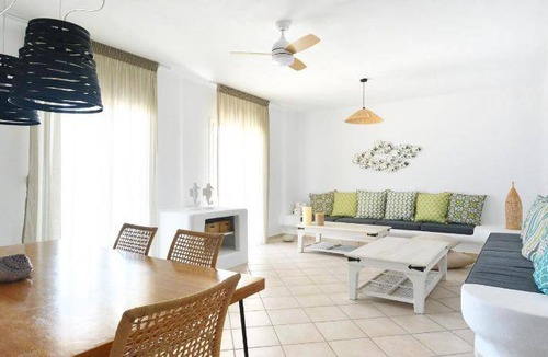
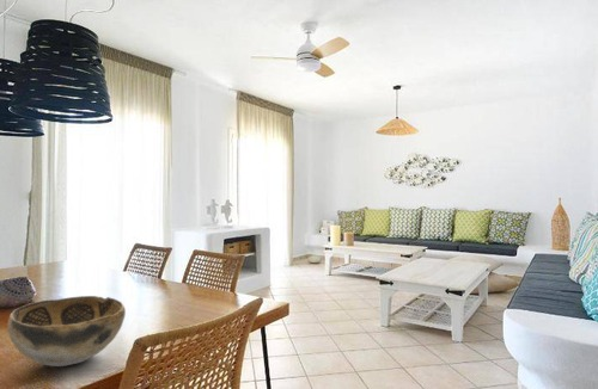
+ decorative bowl [6,295,127,368]
